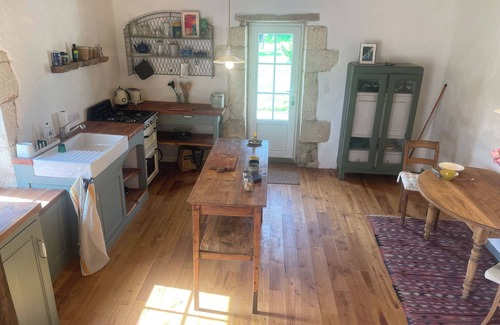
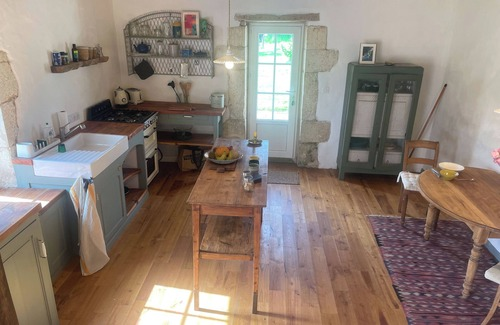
+ fruit bowl [203,145,244,165]
